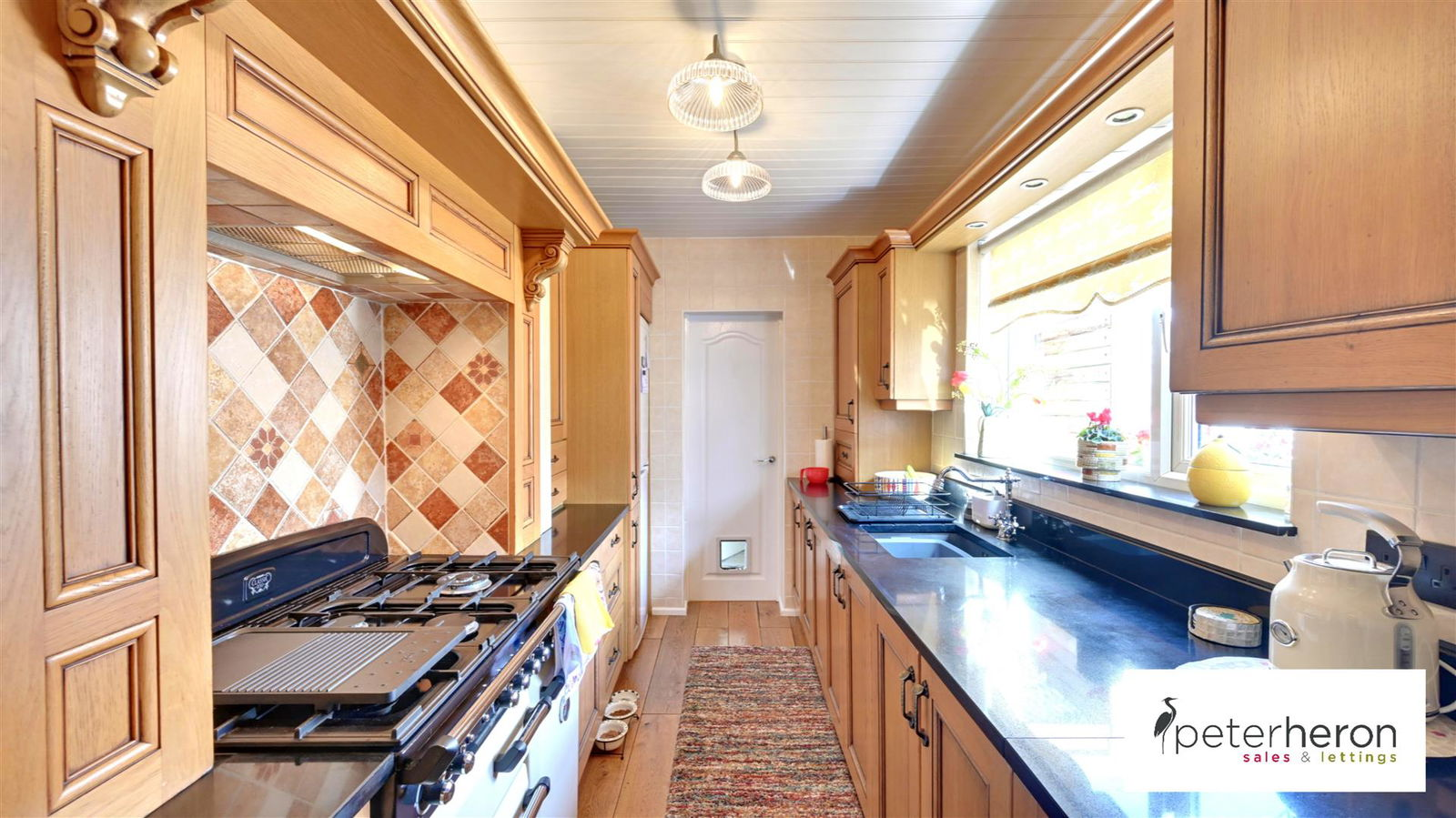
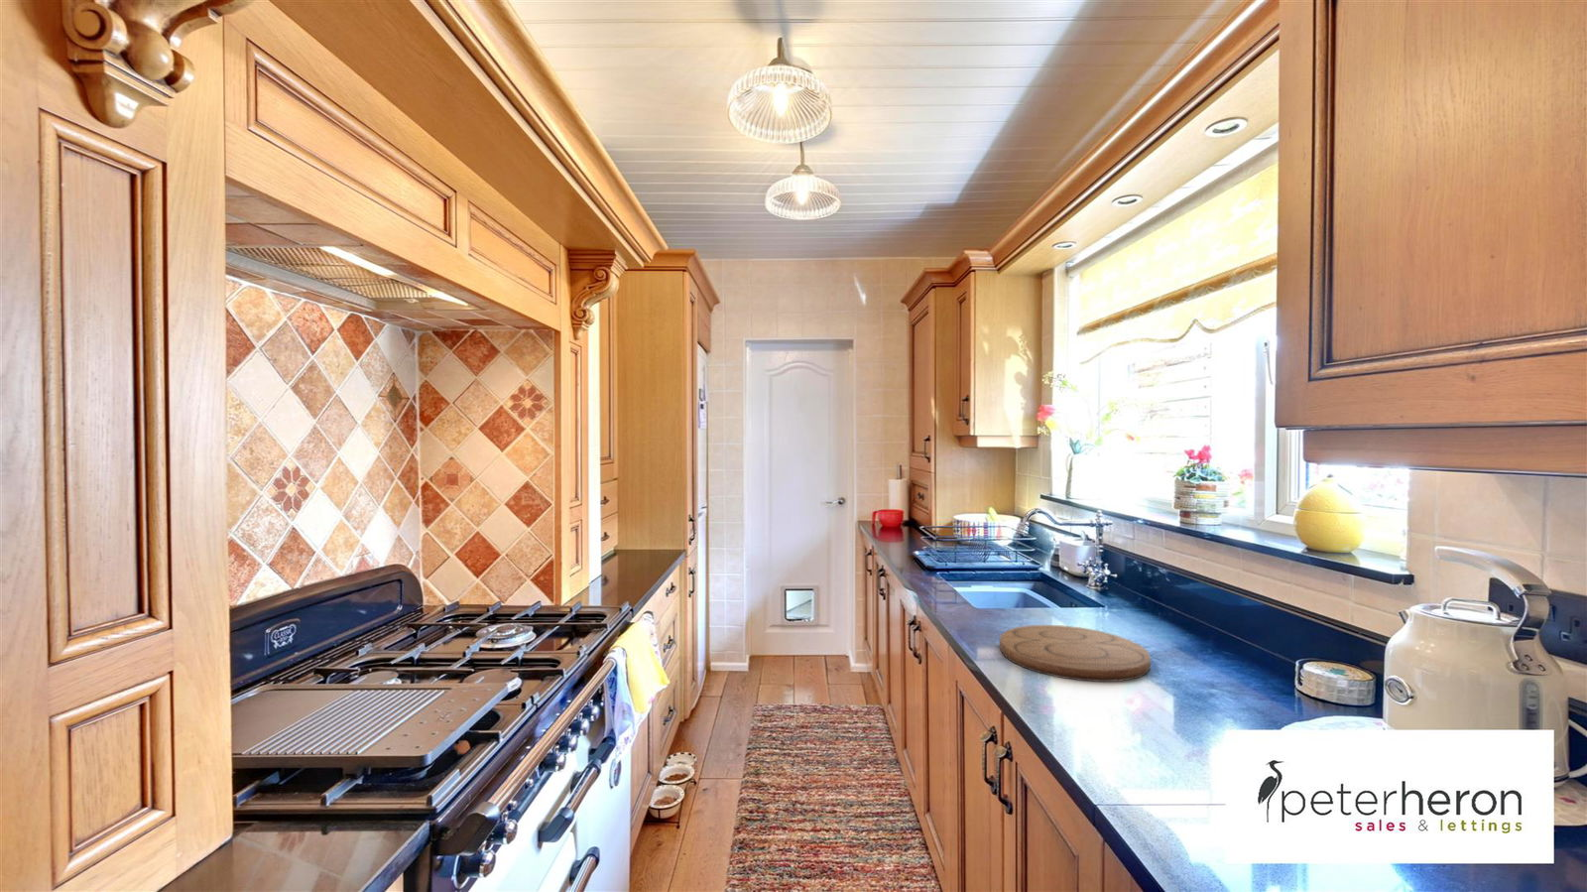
+ cutting board [998,624,1152,683]
